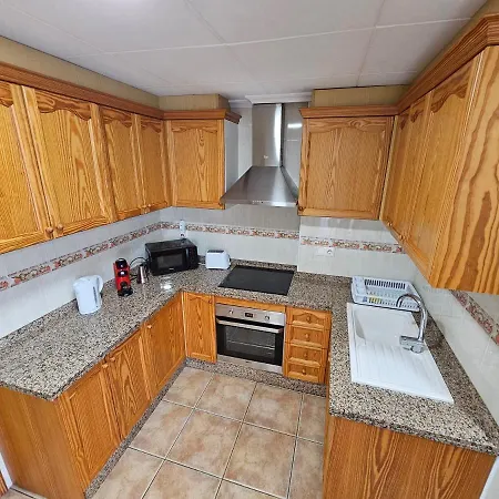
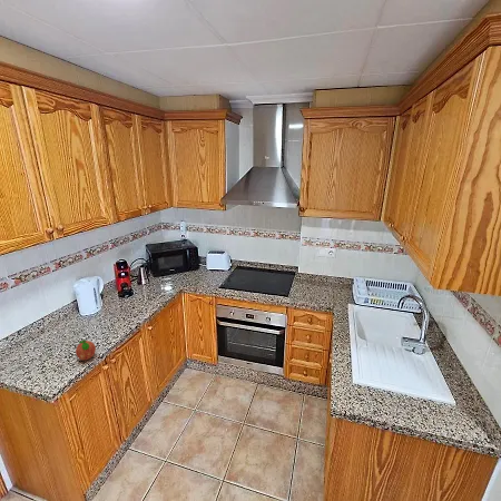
+ fruit [75,338,97,361]
